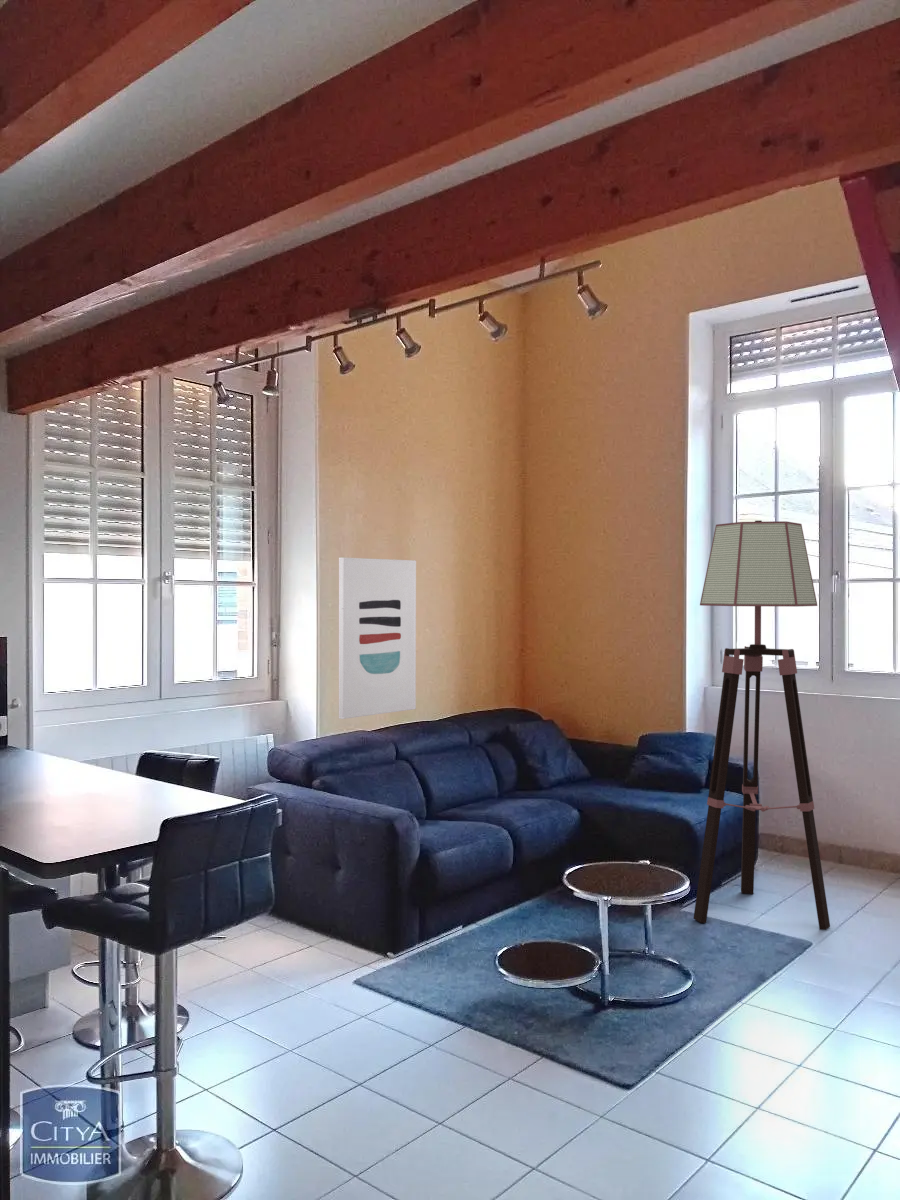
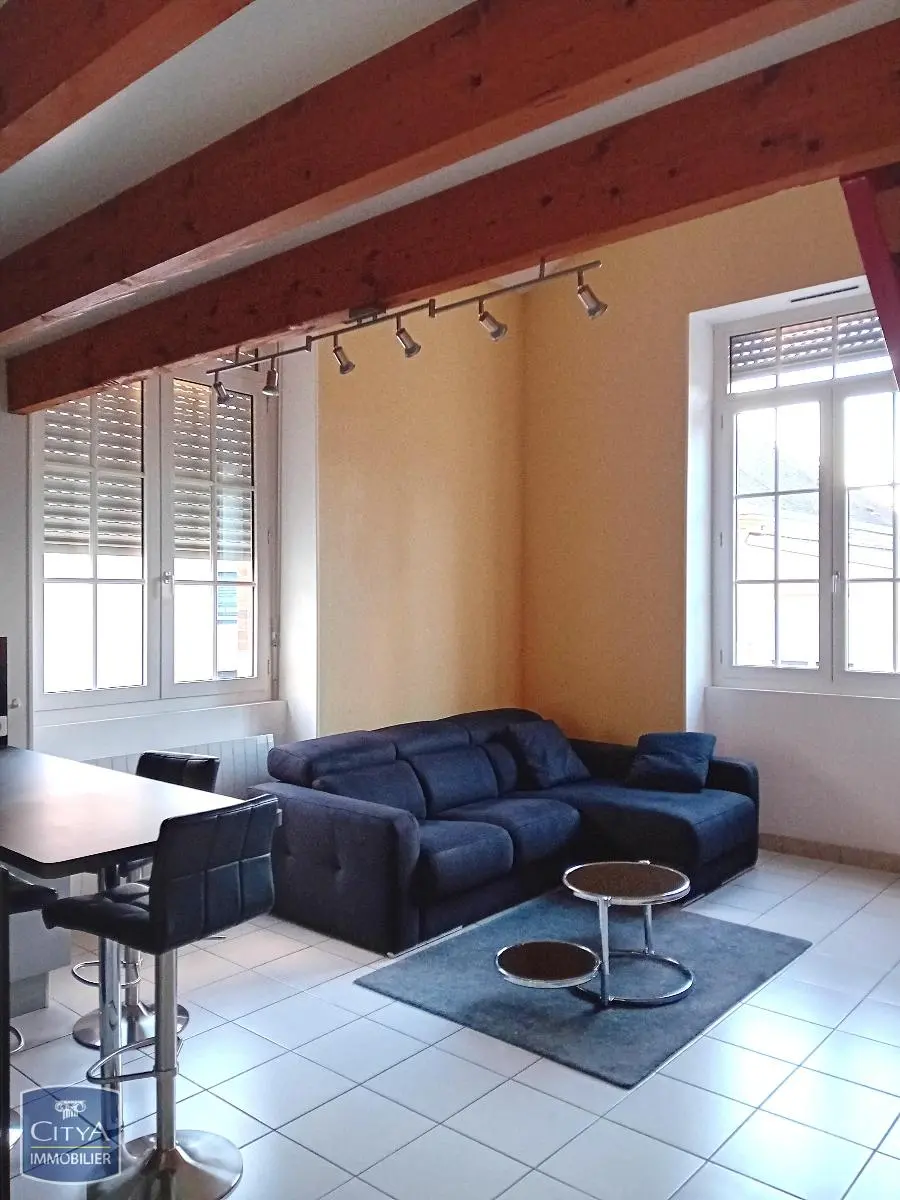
- wall art [338,557,417,720]
- floor lamp [693,520,831,931]
